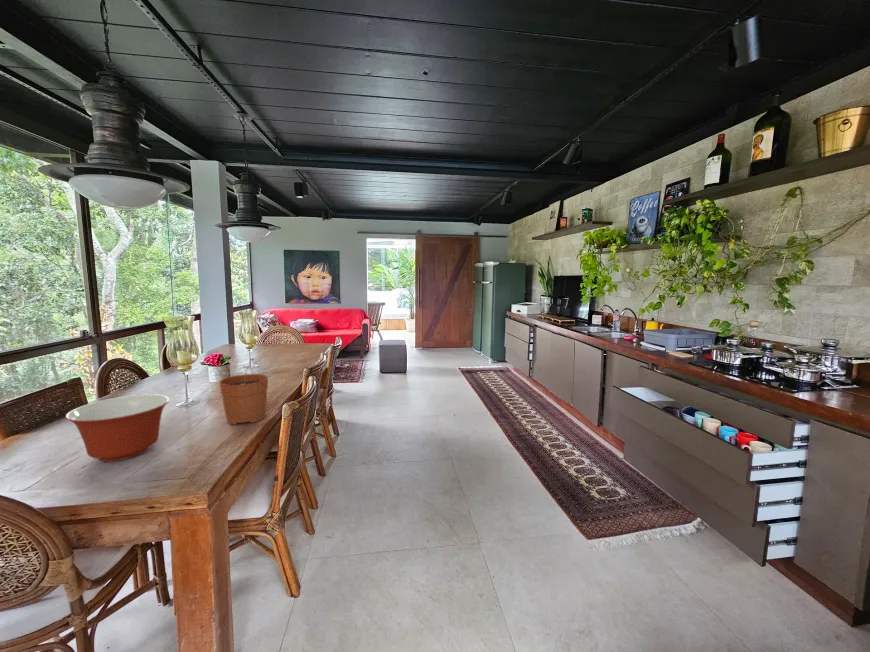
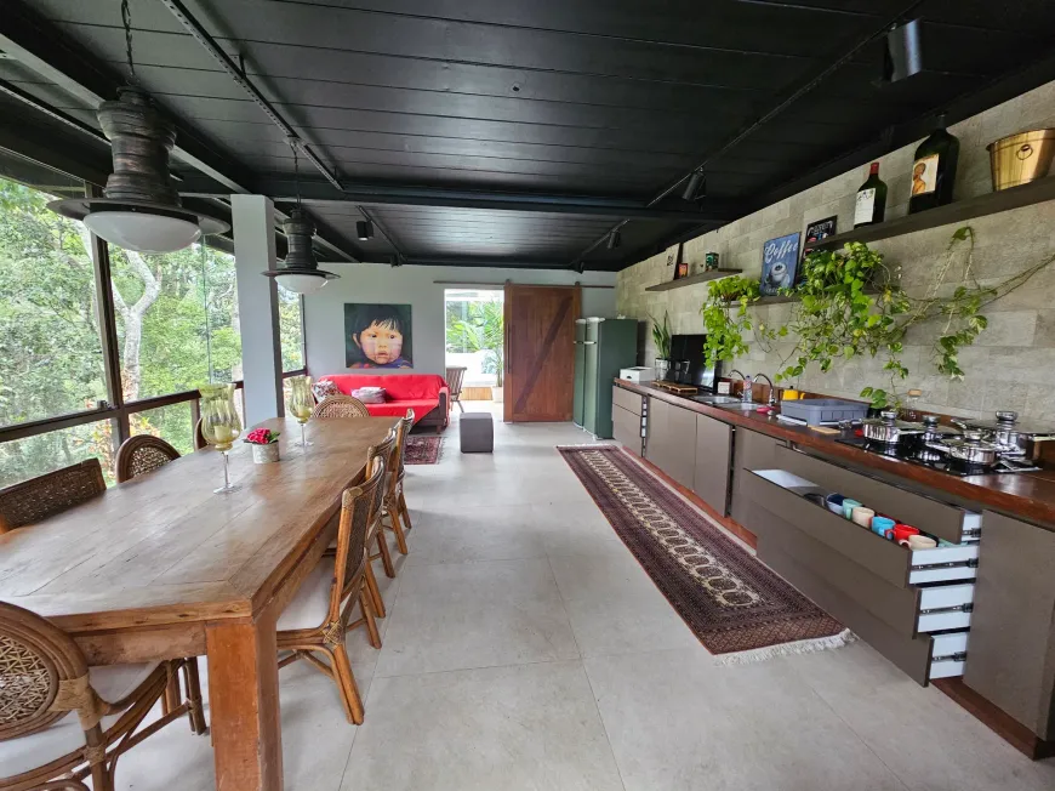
- plant pot [218,357,270,426]
- mixing bowl [64,394,170,463]
